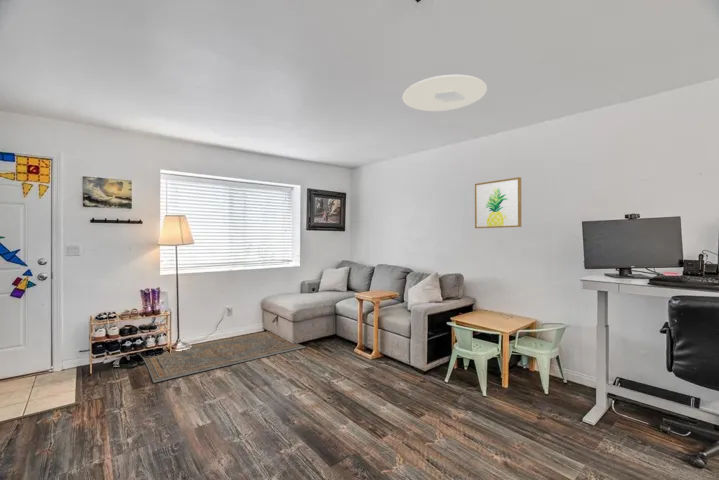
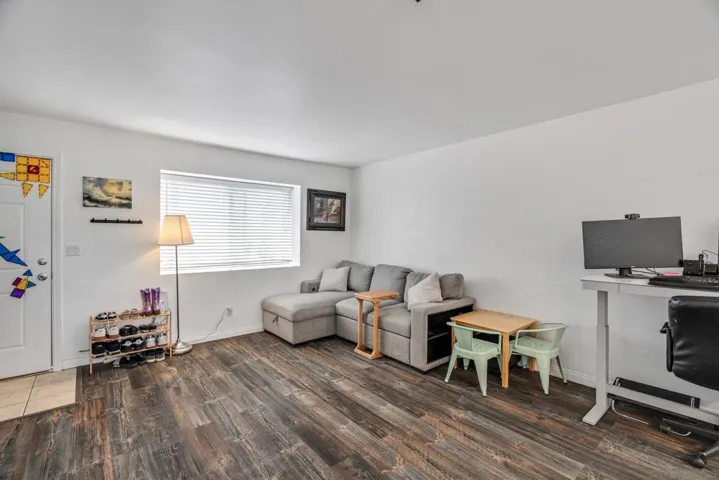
- rug [141,330,306,384]
- ceiling light [402,74,488,112]
- wall art [474,176,522,229]
